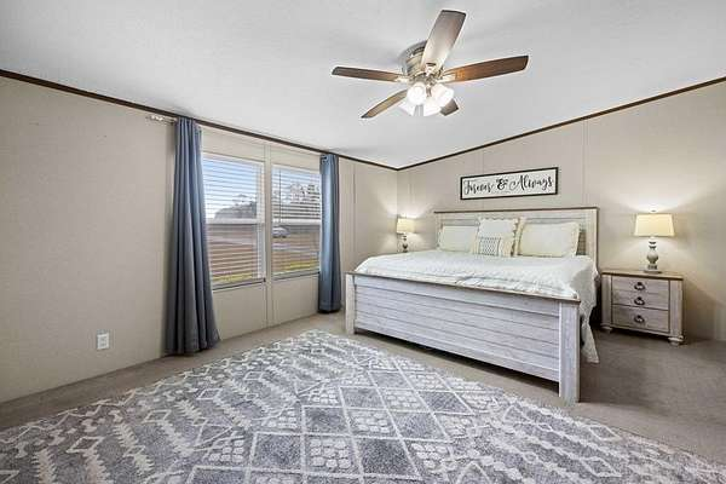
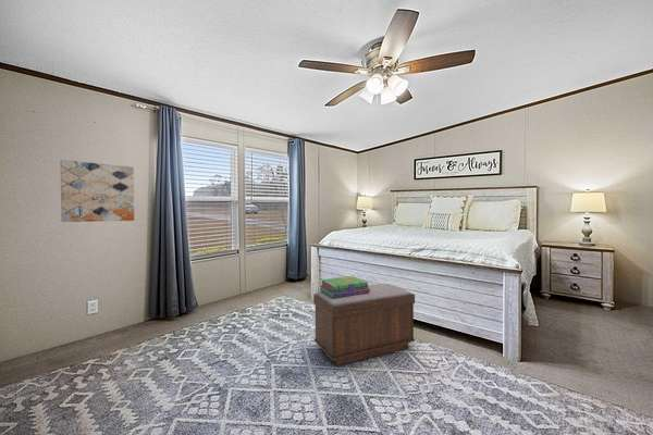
+ bench [312,283,416,366]
+ stack of books [319,275,370,298]
+ wall art [60,159,135,223]
